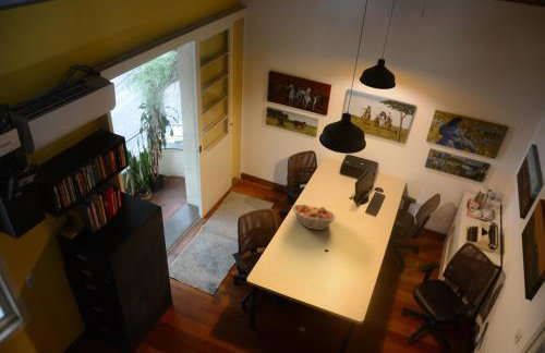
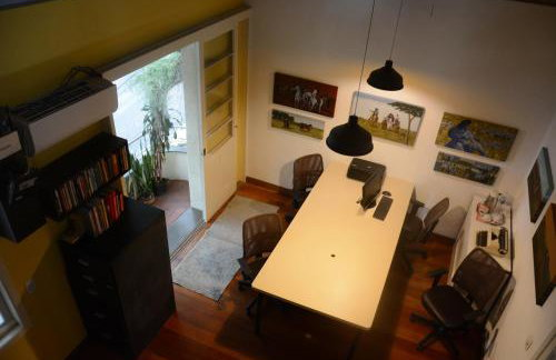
- fruit basket [291,204,337,231]
